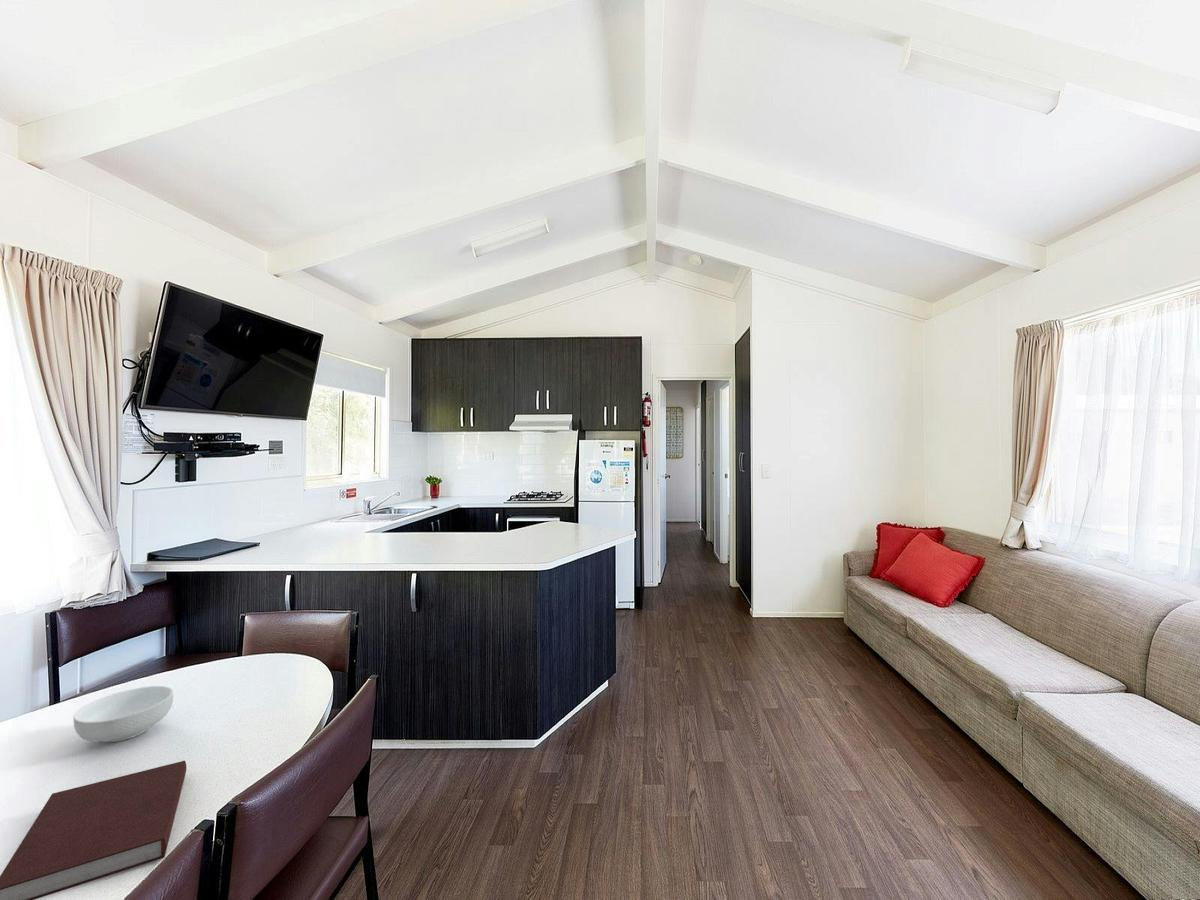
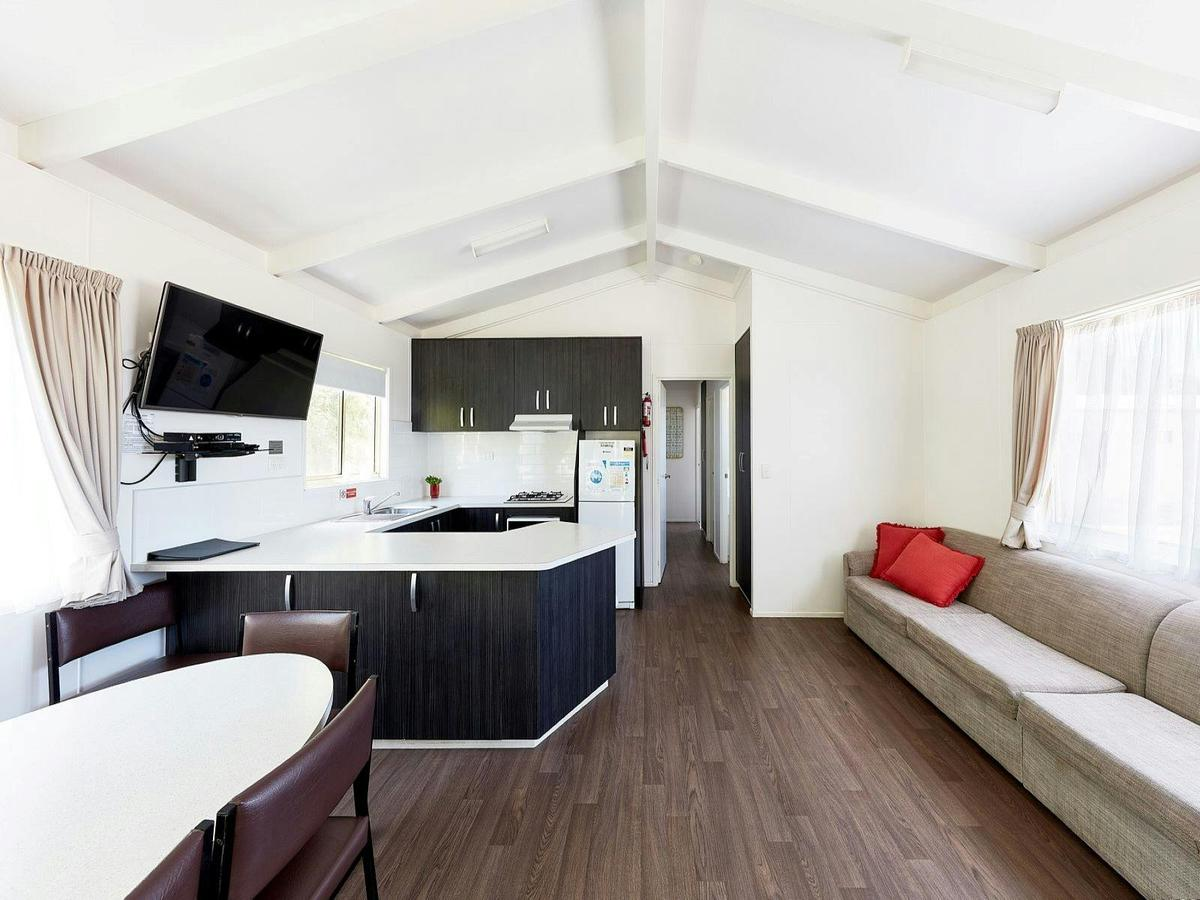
- cereal bowl [72,685,174,743]
- notebook [0,760,187,900]
